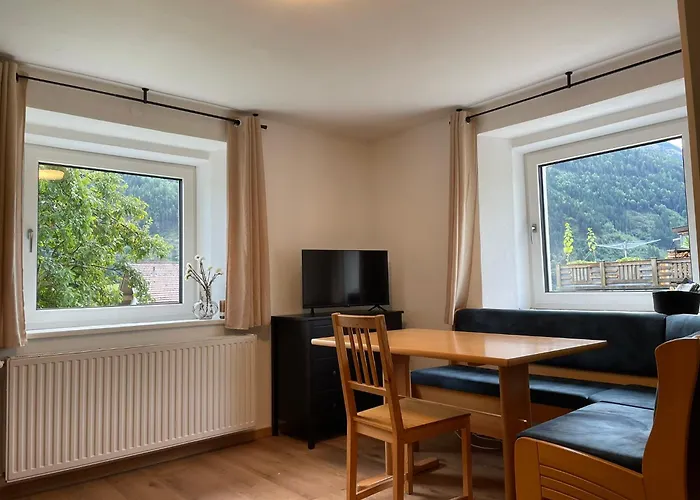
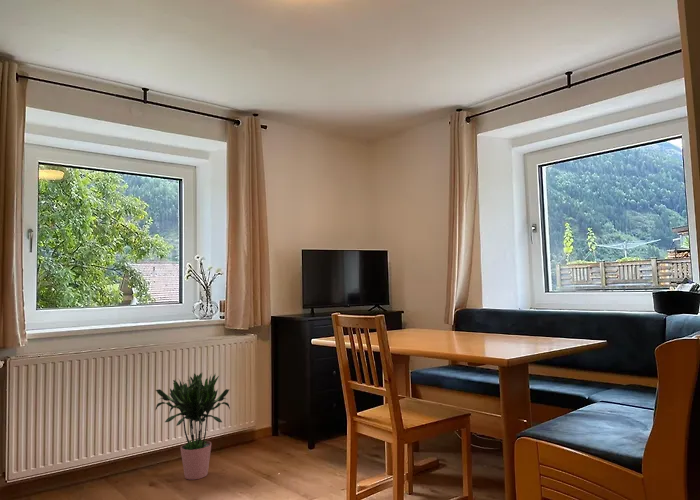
+ potted plant [155,372,231,481]
